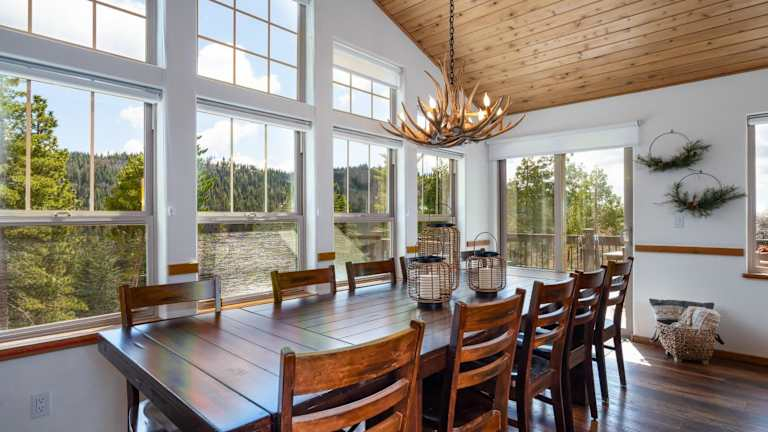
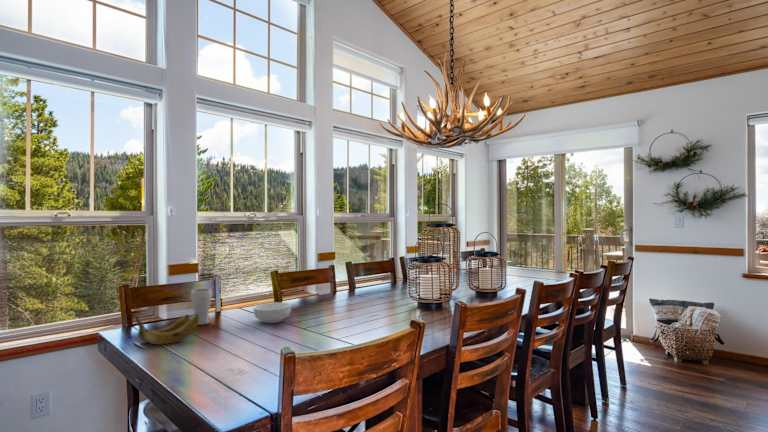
+ drinking glass [190,288,213,326]
+ banana [134,313,199,346]
+ cereal bowl [253,301,292,324]
